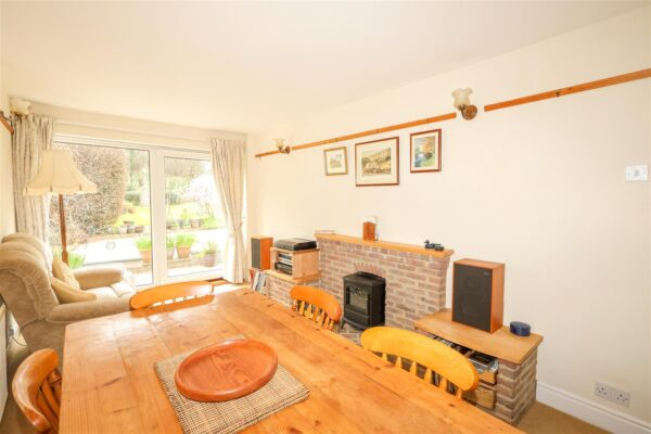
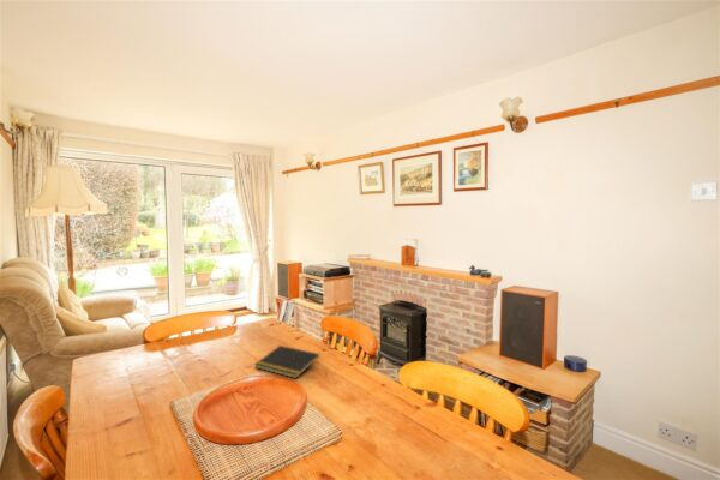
+ notepad [253,344,320,379]
